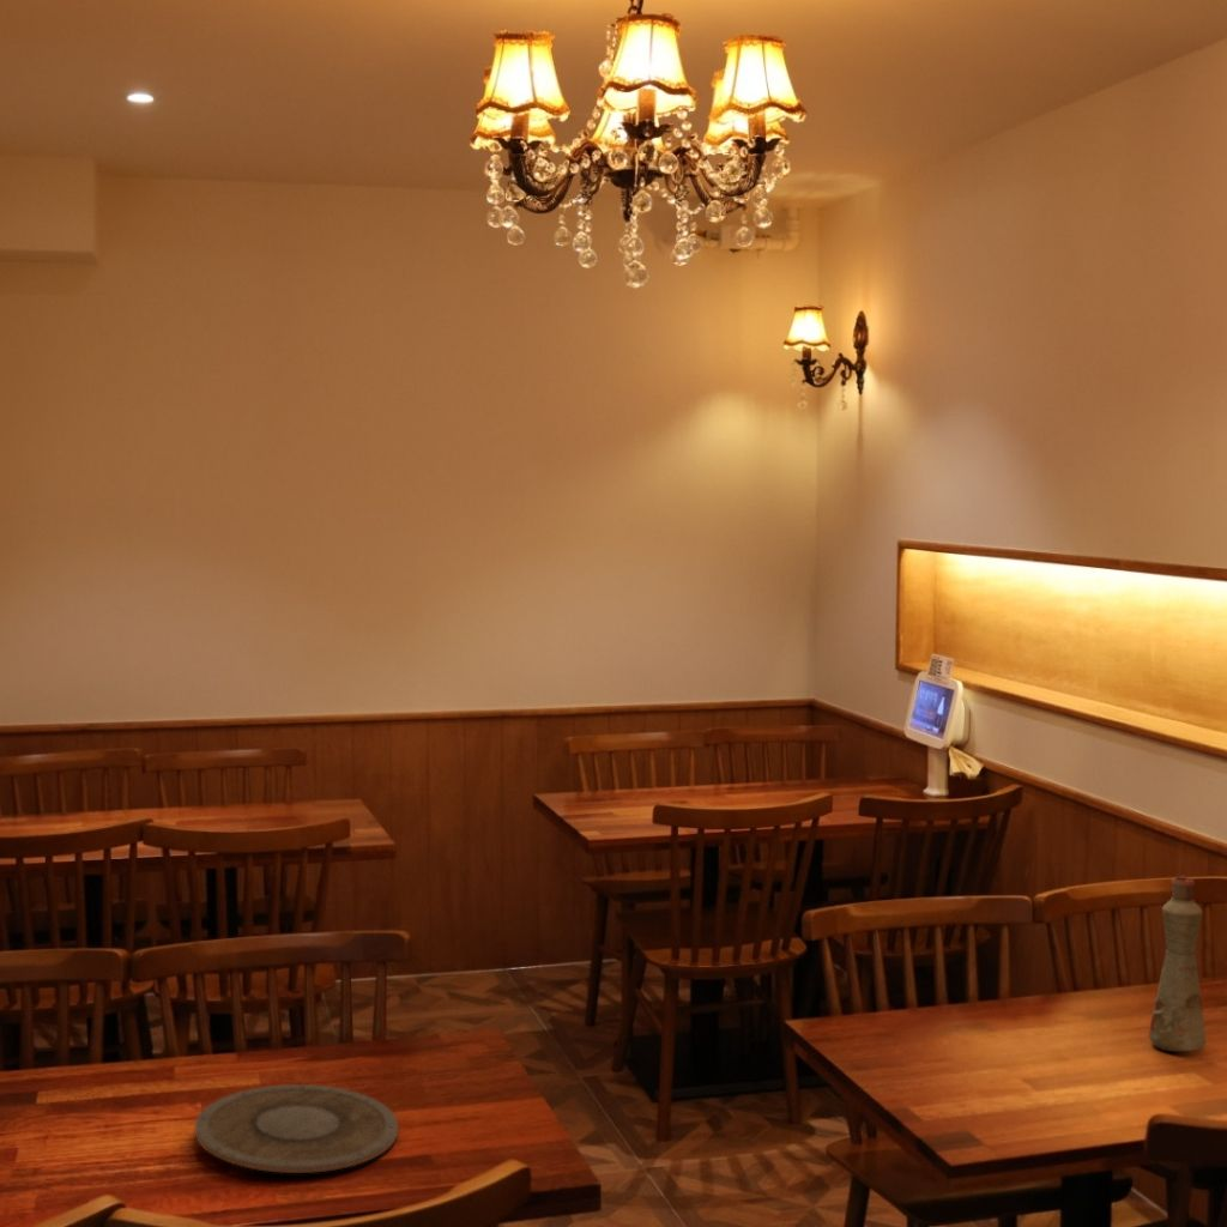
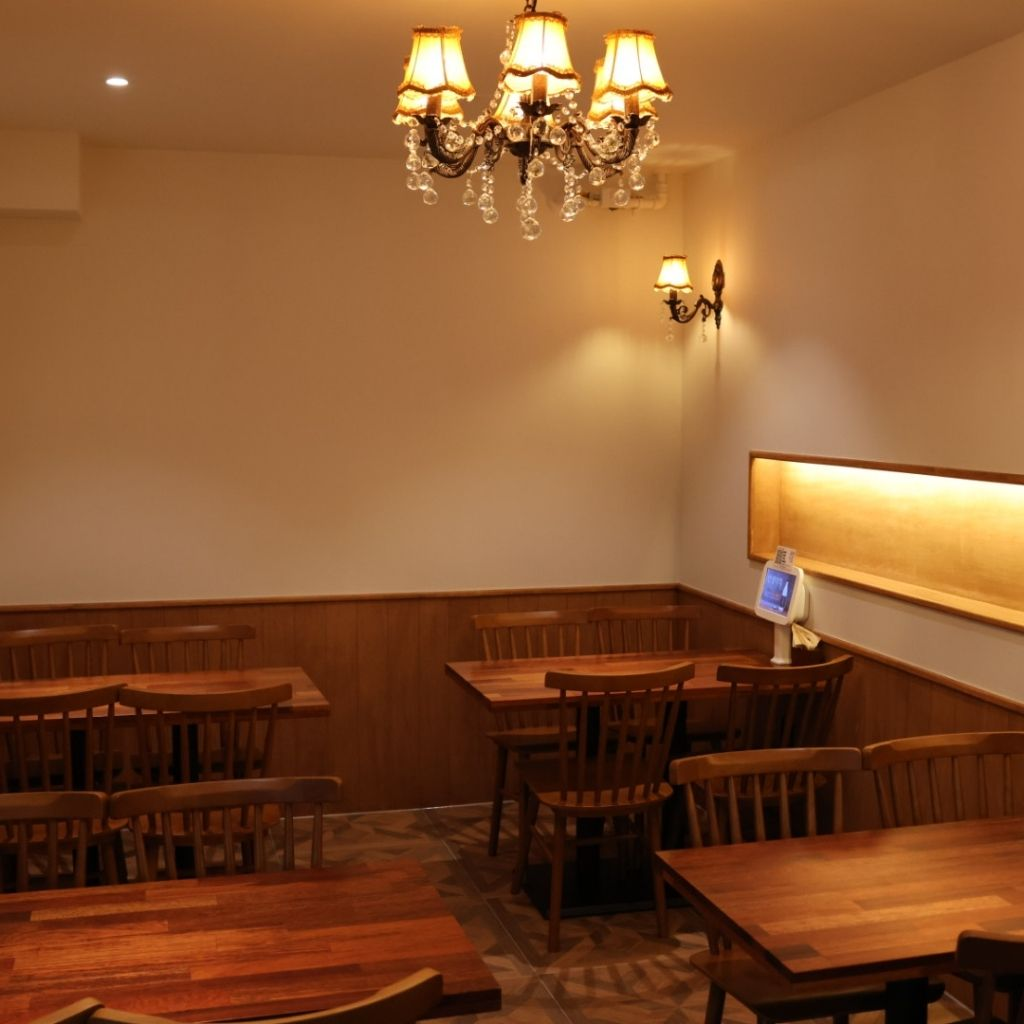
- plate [193,1083,399,1174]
- bottle [1148,875,1208,1053]
